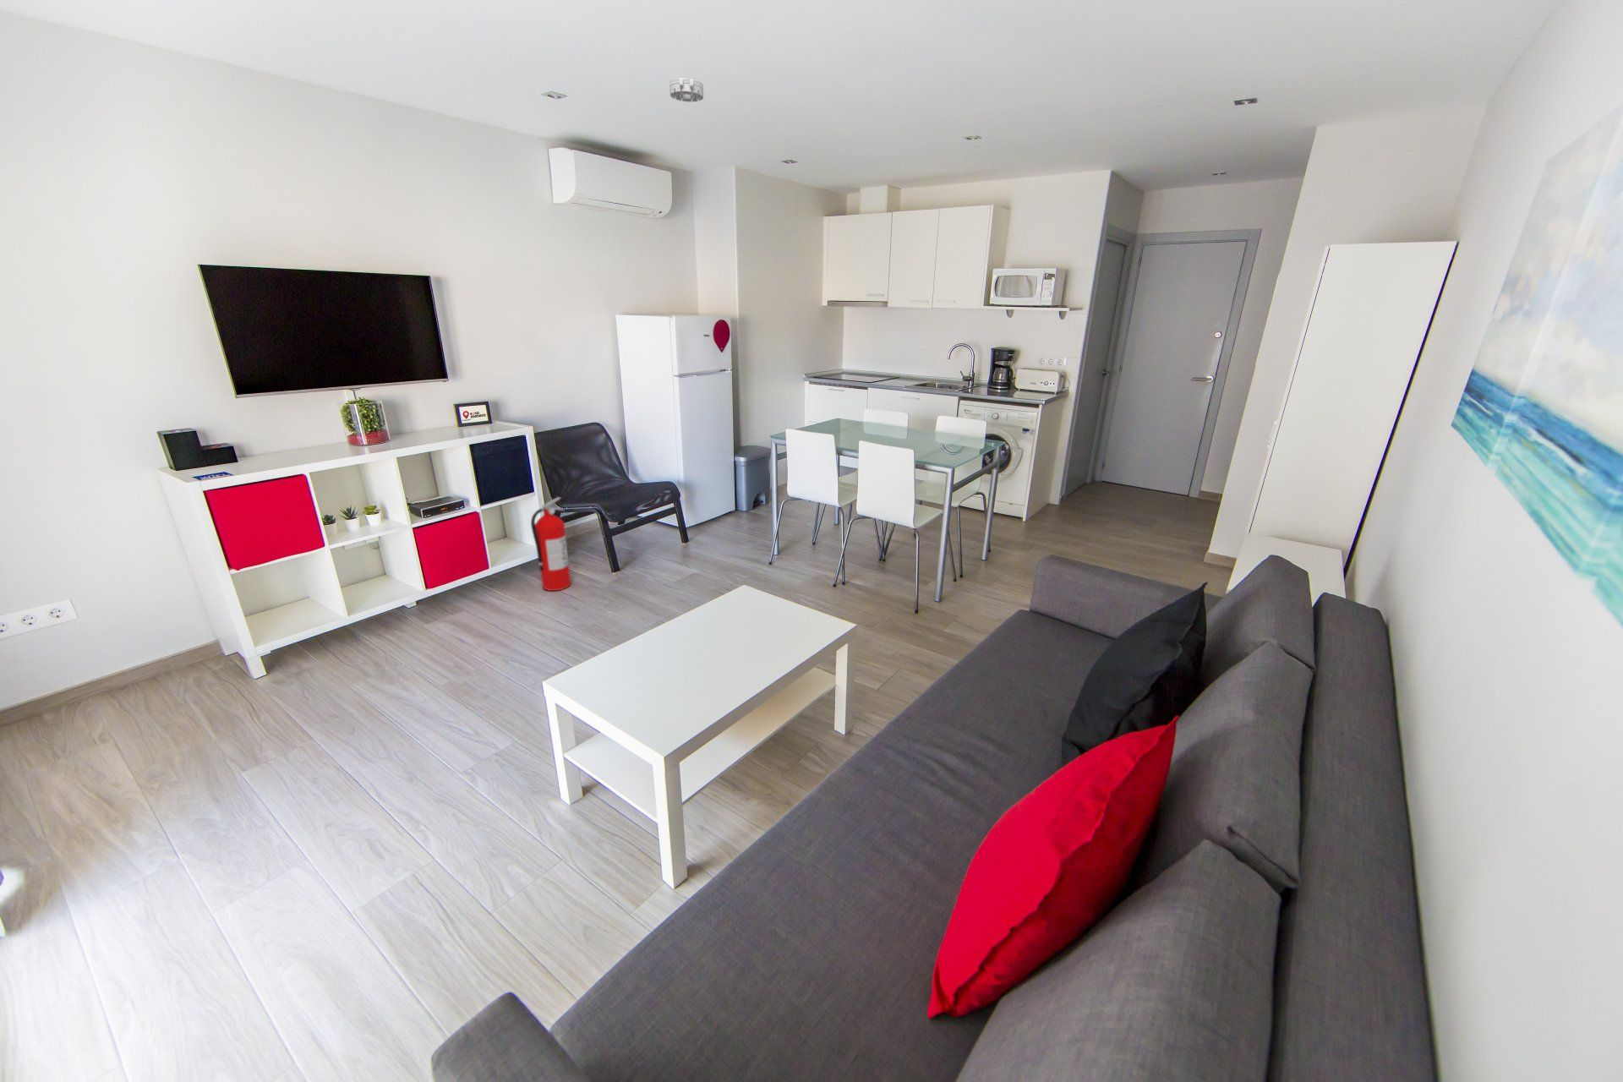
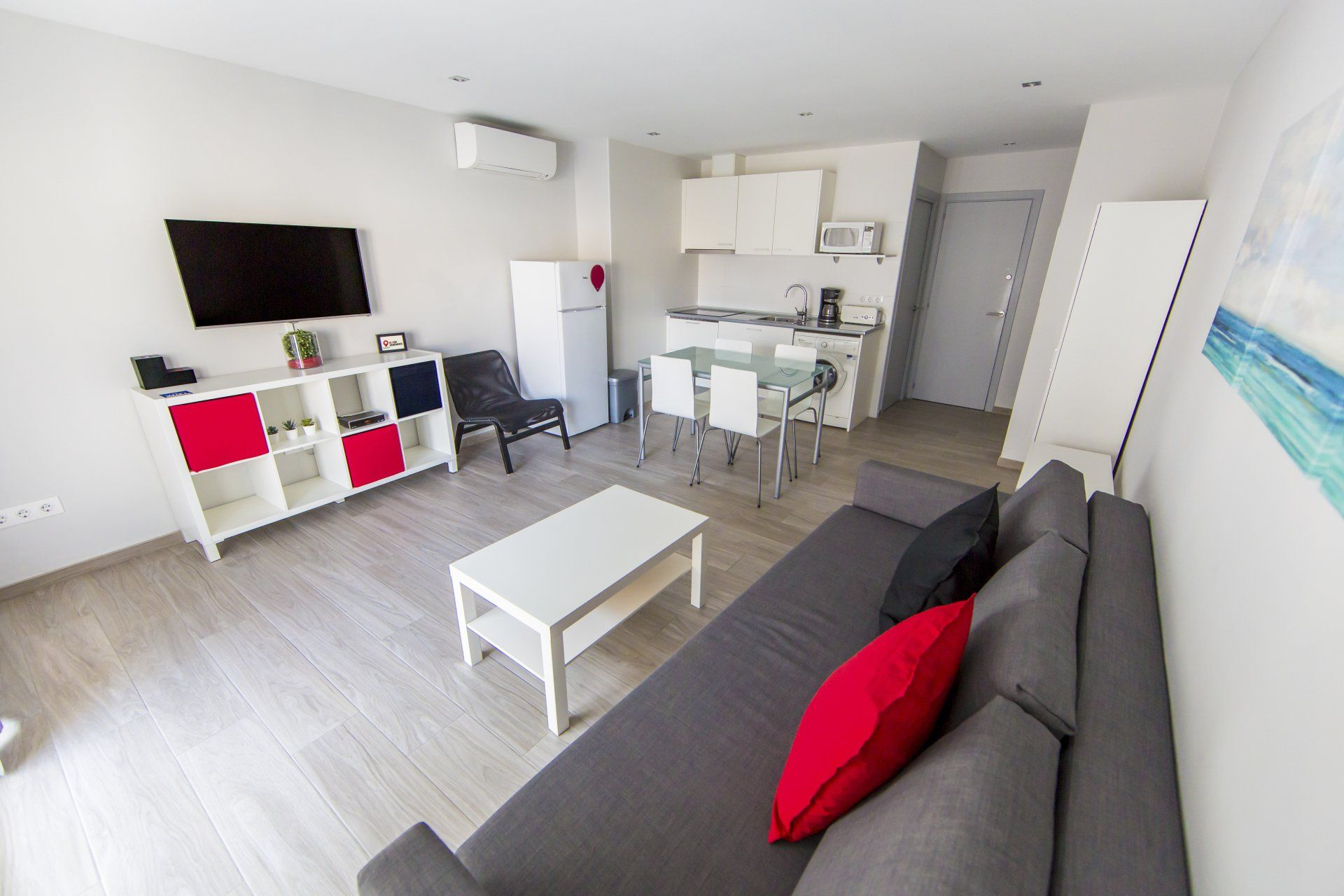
- smoke detector [669,77,704,103]
- fire extinguisher [530,496,571,592]
